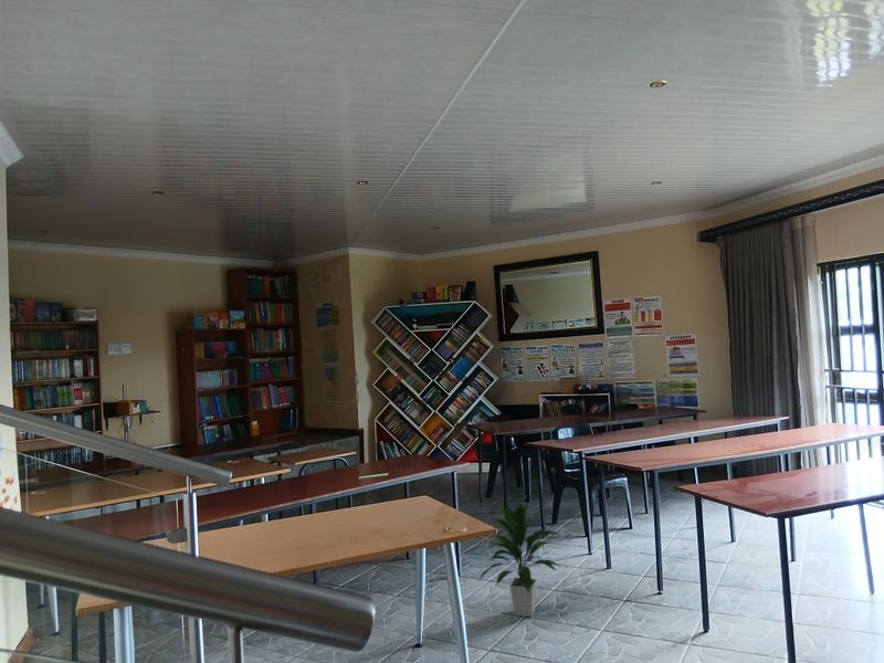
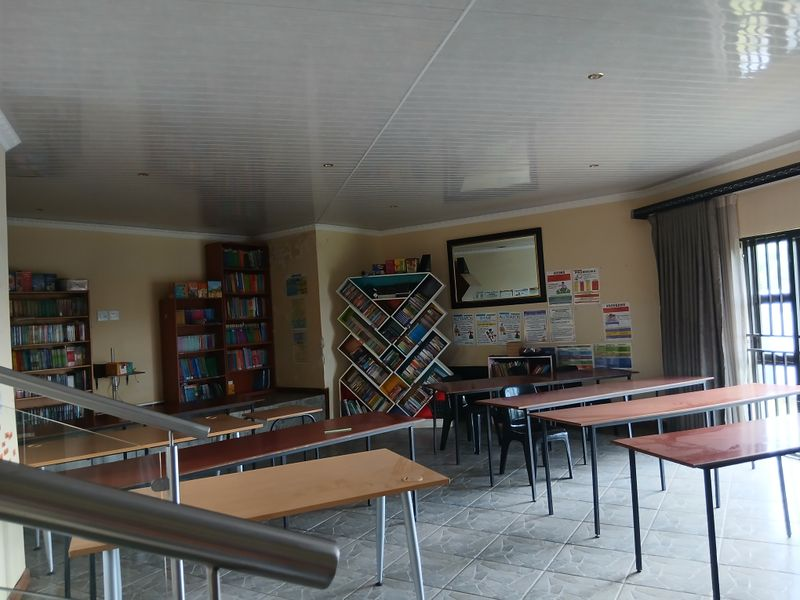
- indoor plant [478,501,562,618]
